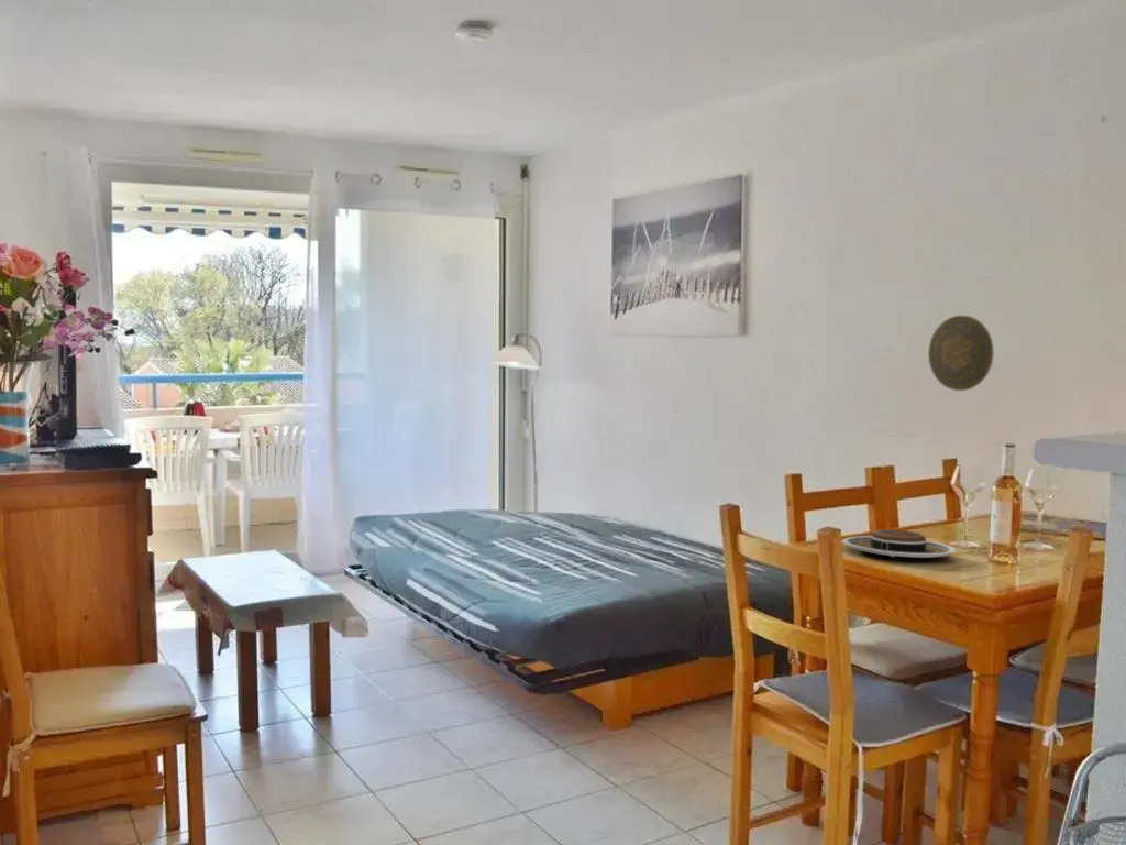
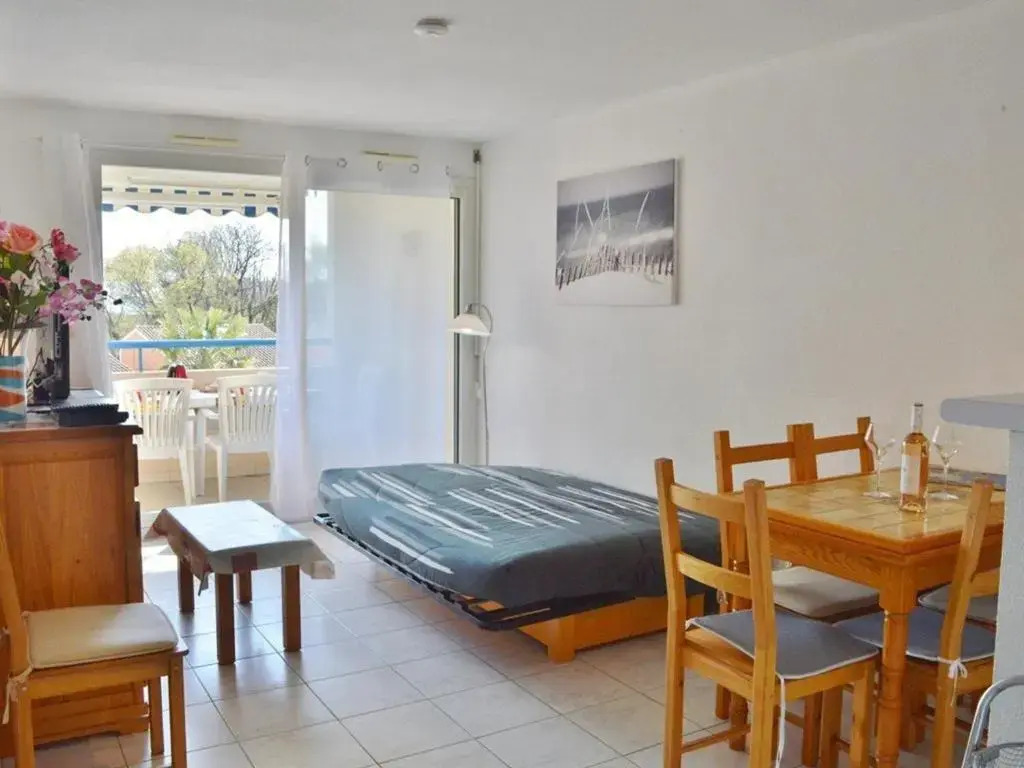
- plate [842,528,957,559]
- decorative plate [927,315,995,392]
